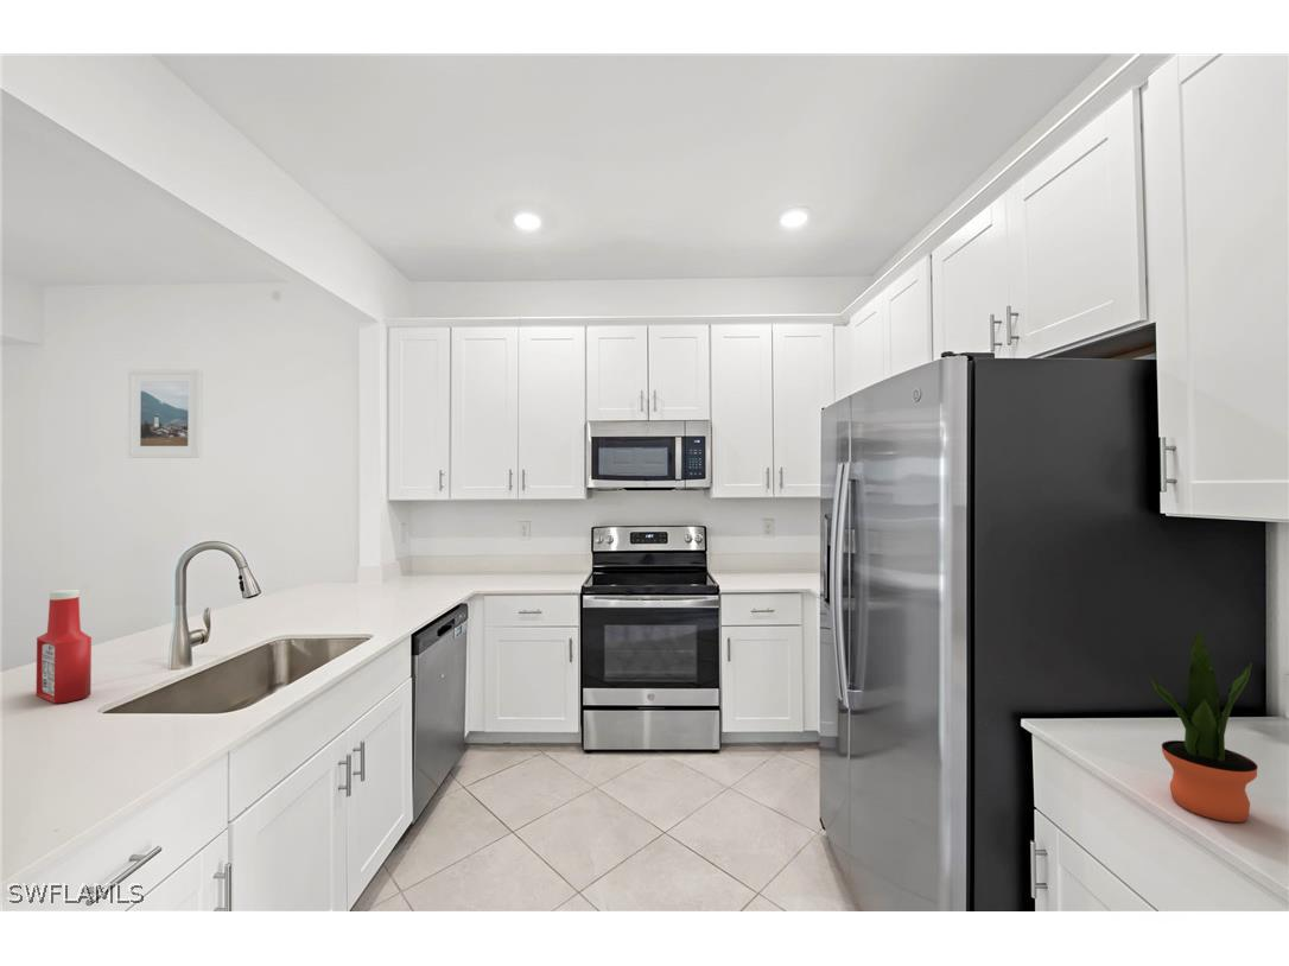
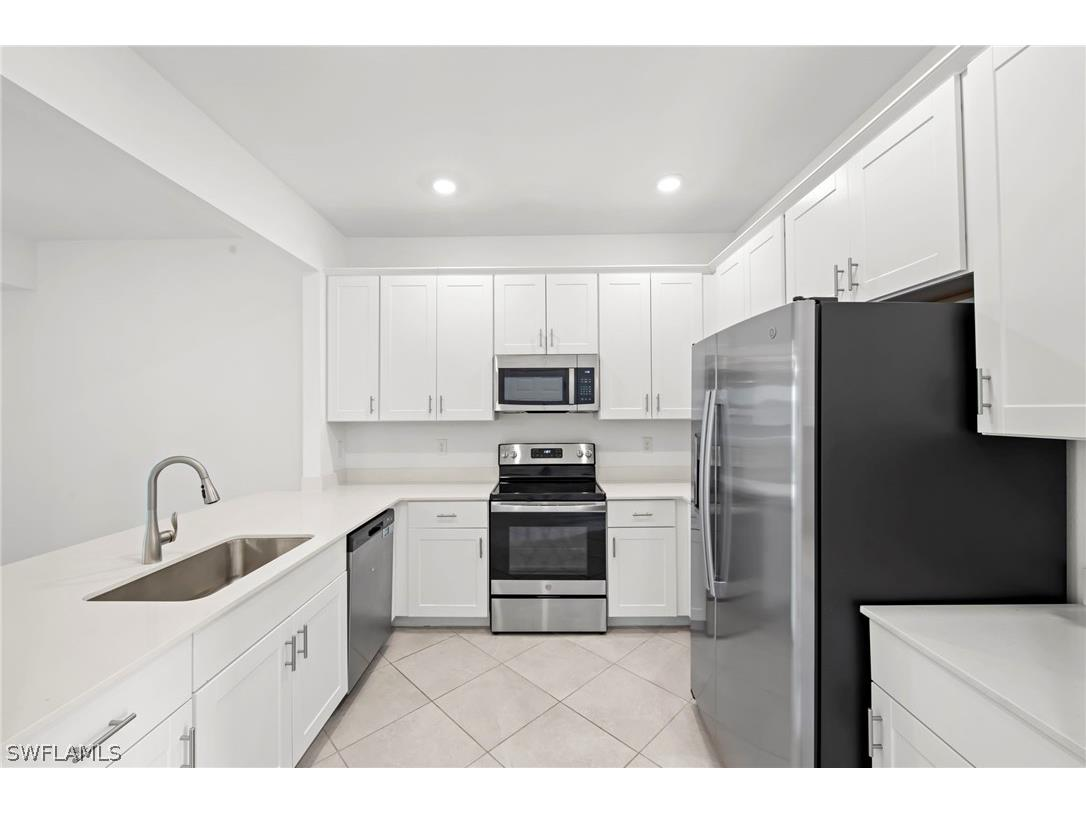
- potted plant [1148,630,1259,824]
- soap bottle [36,589,93,705]
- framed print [127,368,204,459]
